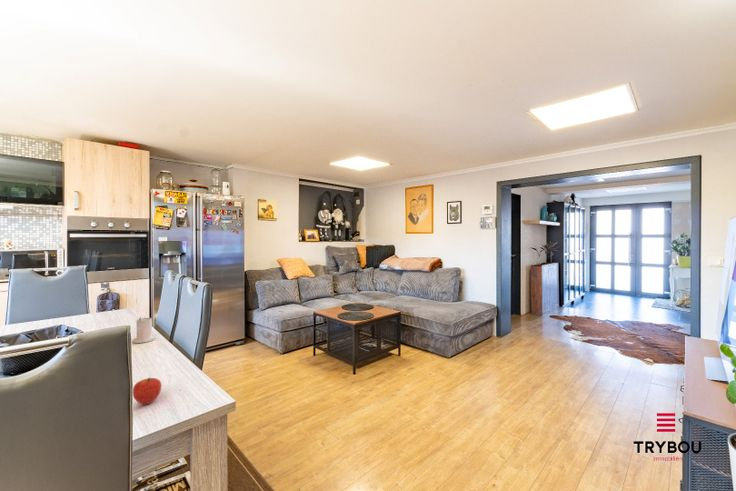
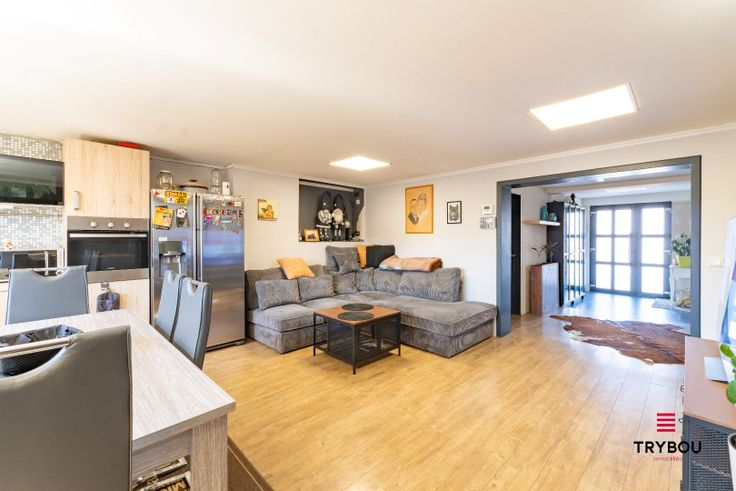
- fruit [132,377,162,405]
- candle [132,316,157,344]
